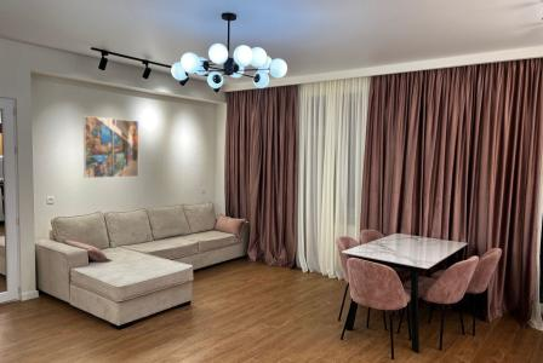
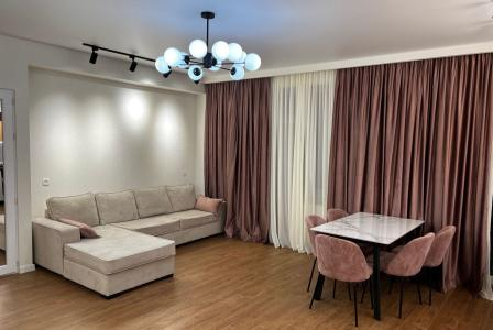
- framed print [82,115,139,179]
